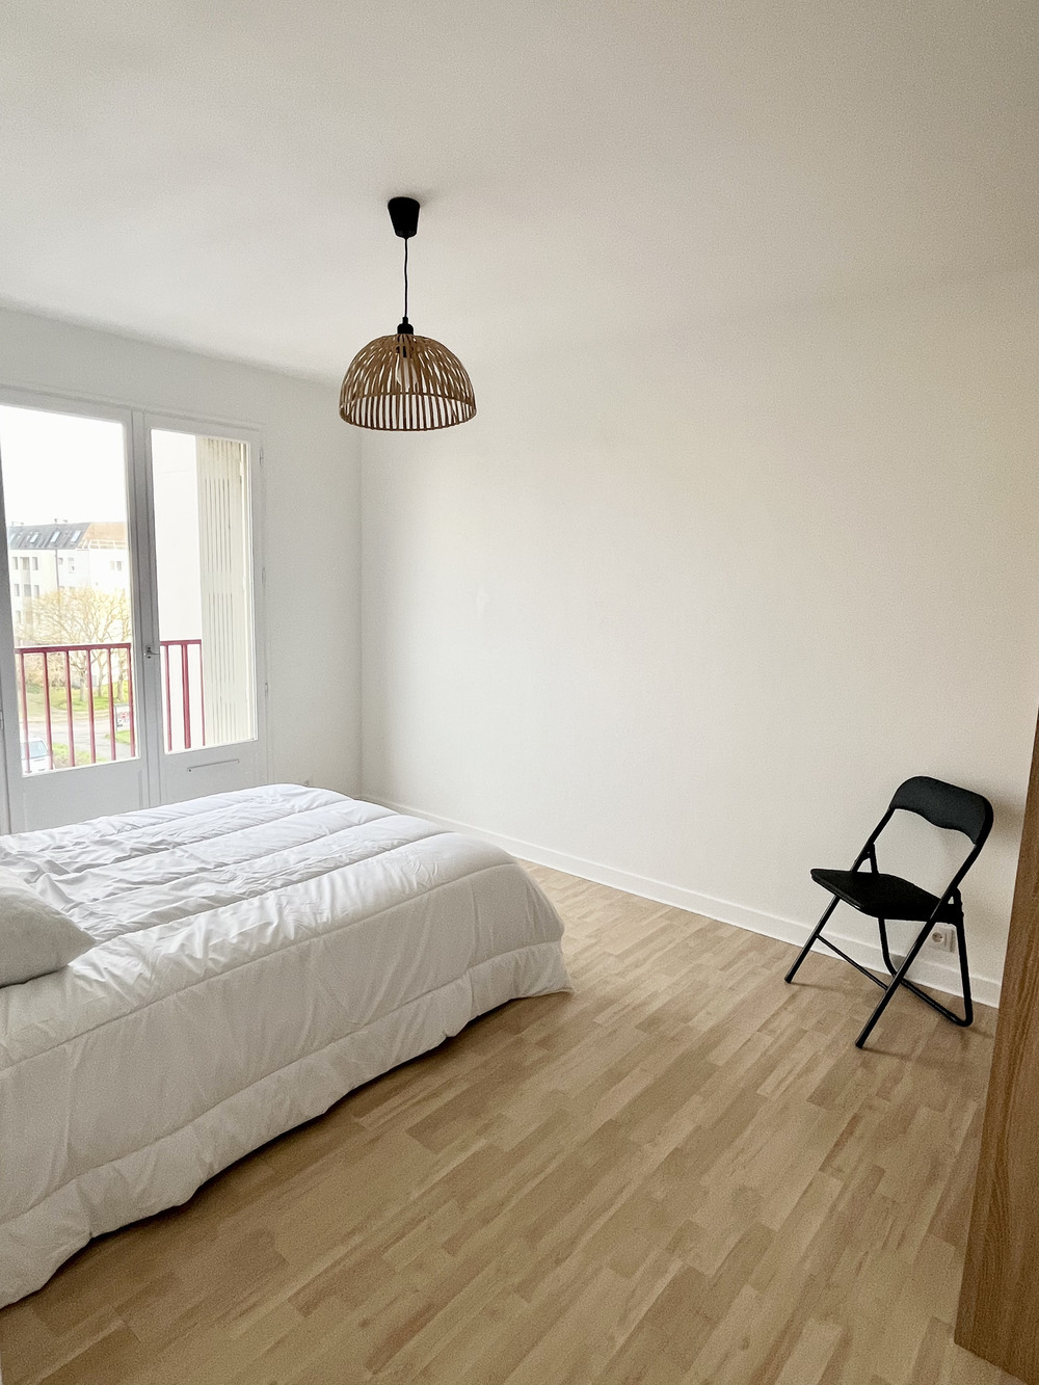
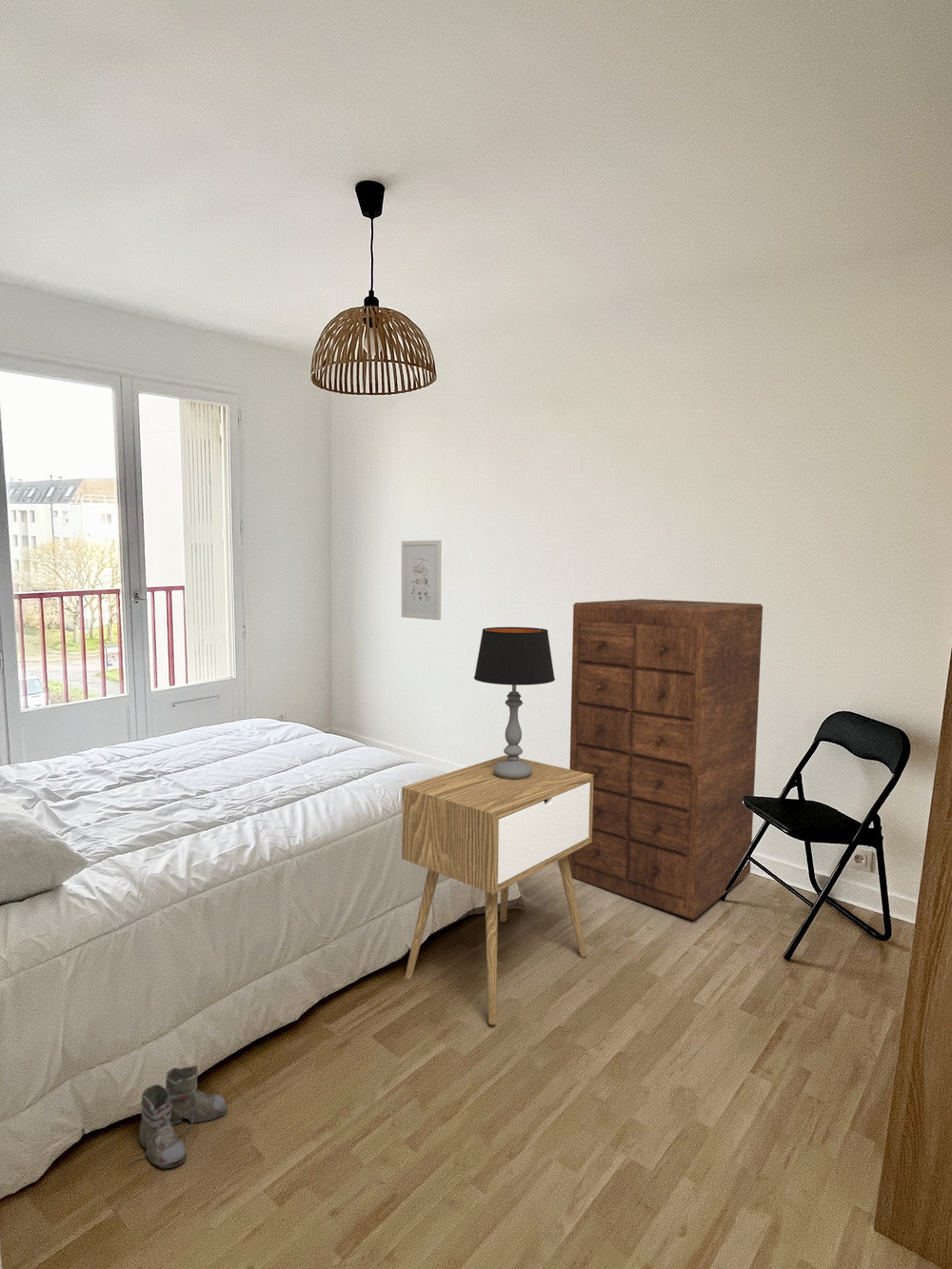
+ boots [127,1064,228,1169]
+ dresser [567,598,764,921]
+ wall art [401,540,443,621]
+ table lamp [473,626,556,780]
+ nightstand [401,754,593,1025]
